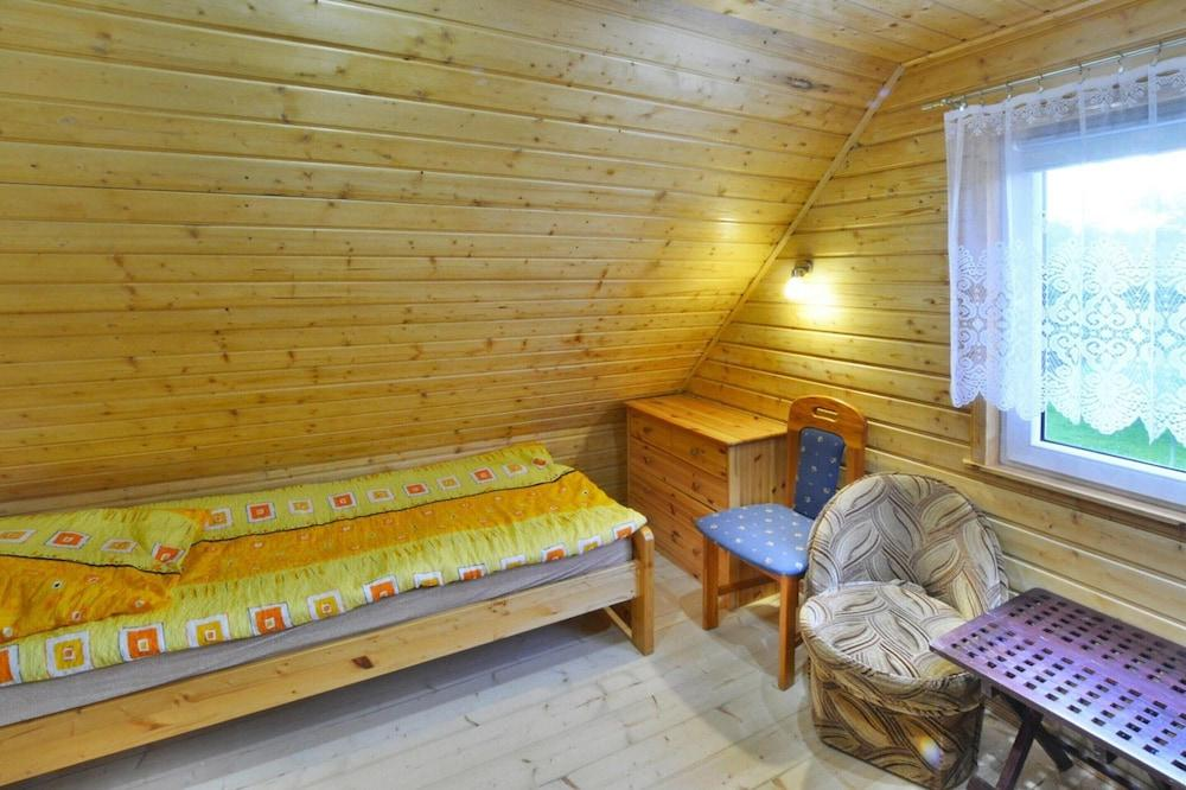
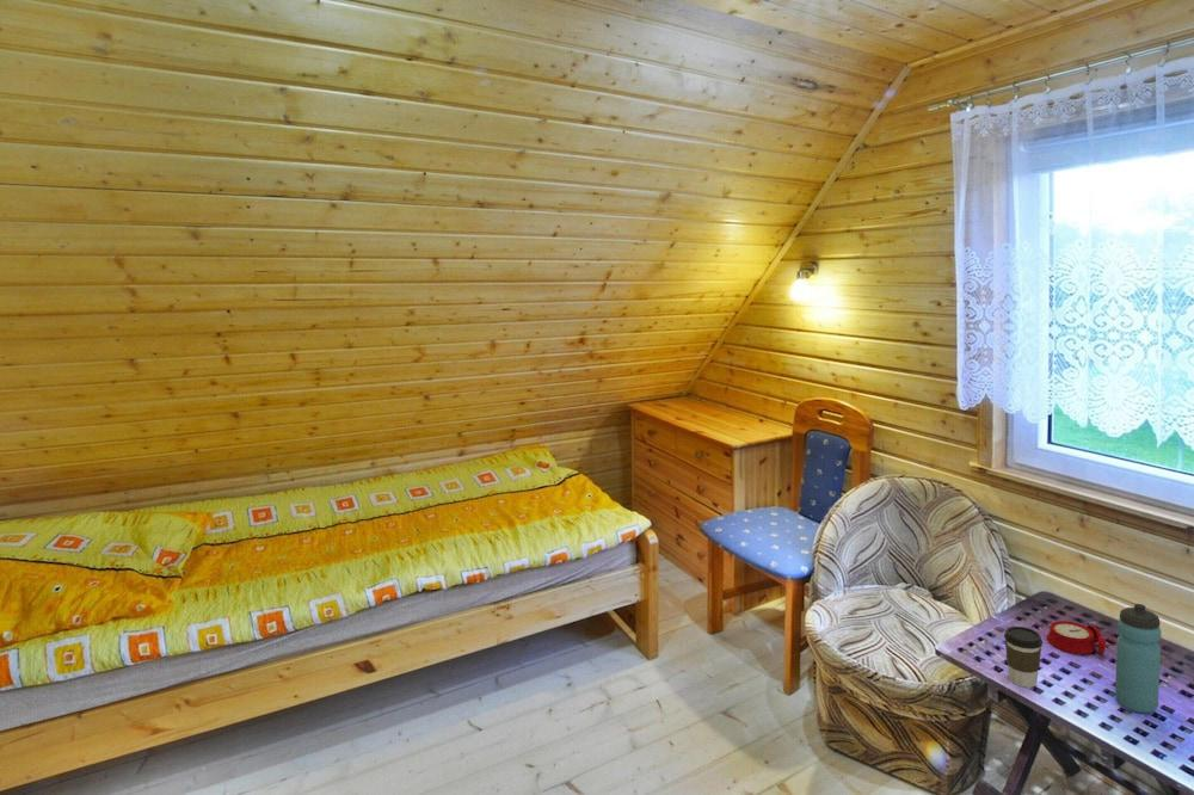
+ coffee cup [1003,625,1044,689]
+ water bottle [1114,603,1163,714]
+ alarm clock [1040,620,1118,655]
